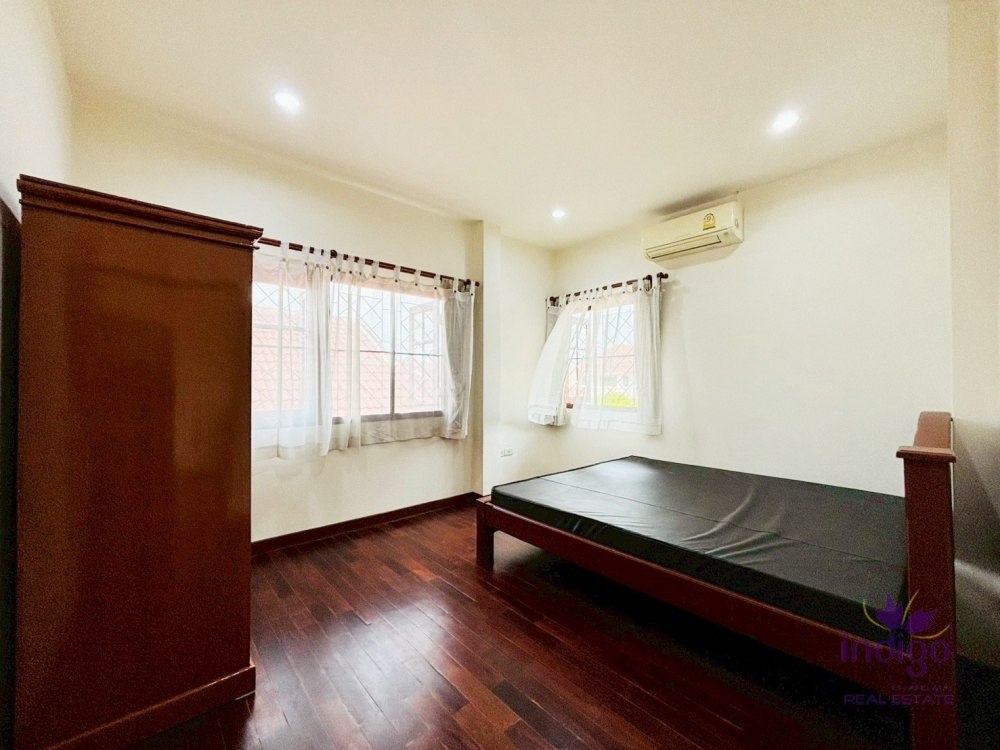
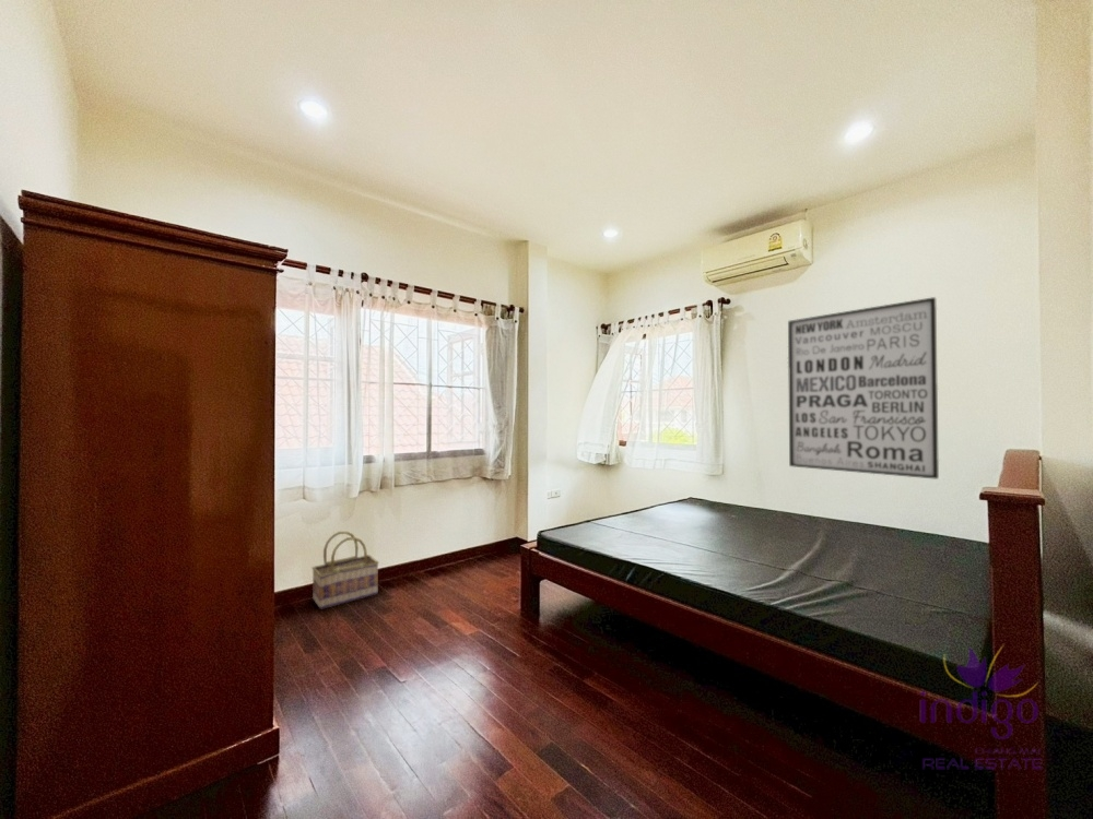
+ basket [310,531,380,610]
+ wall art [787,296,940,480]
